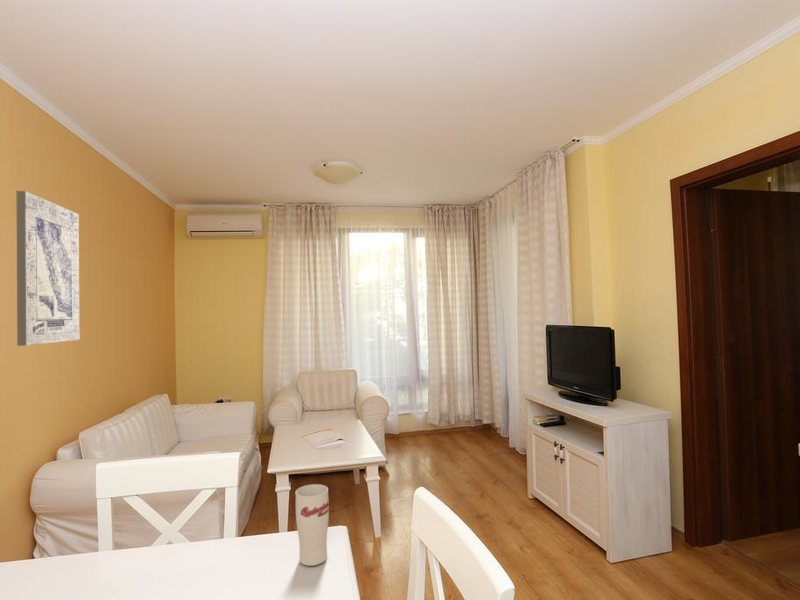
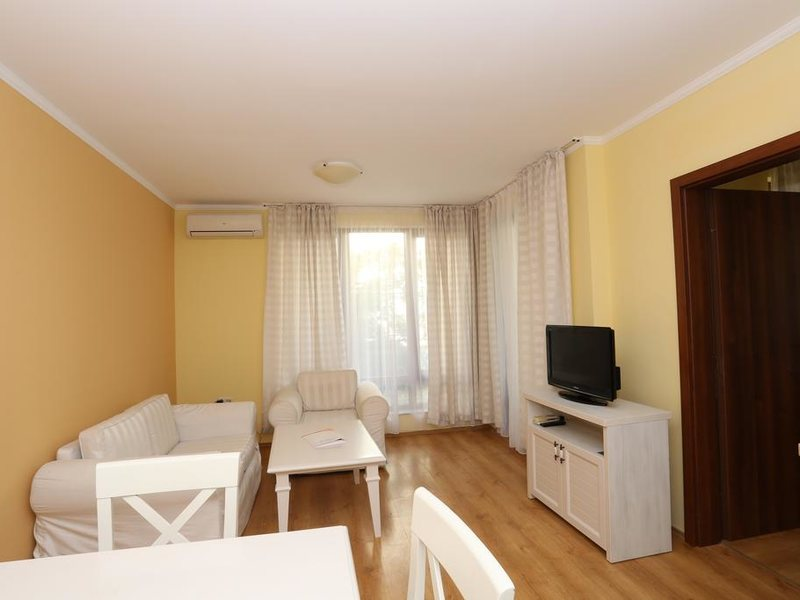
- wall art [16,190,81,347]
- cup [294,483,330,567]
